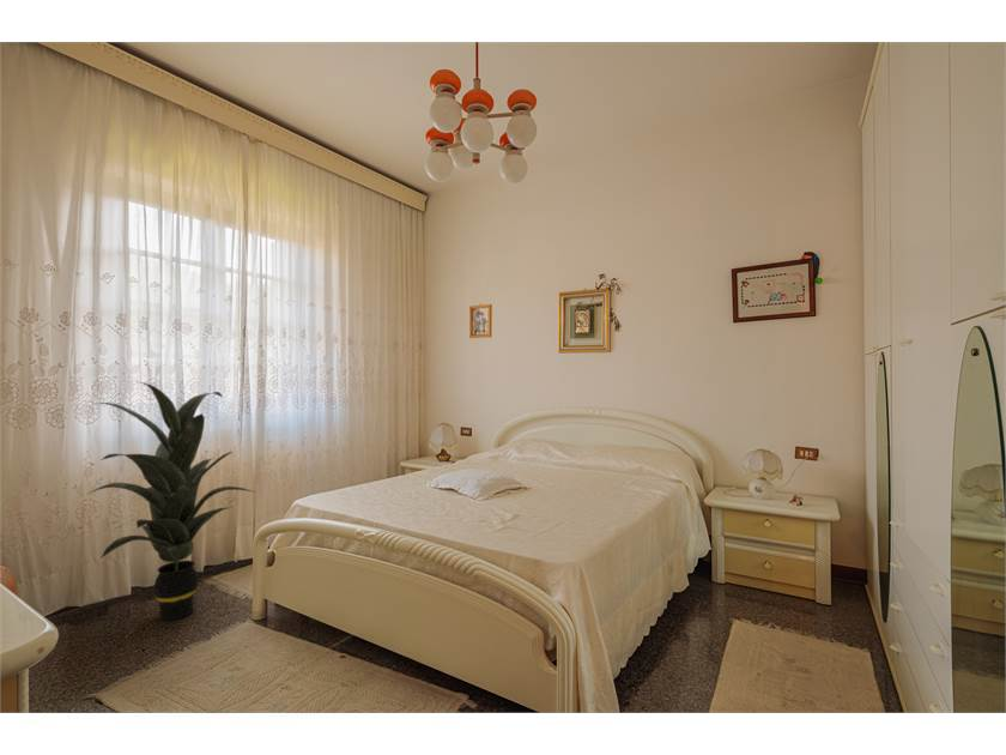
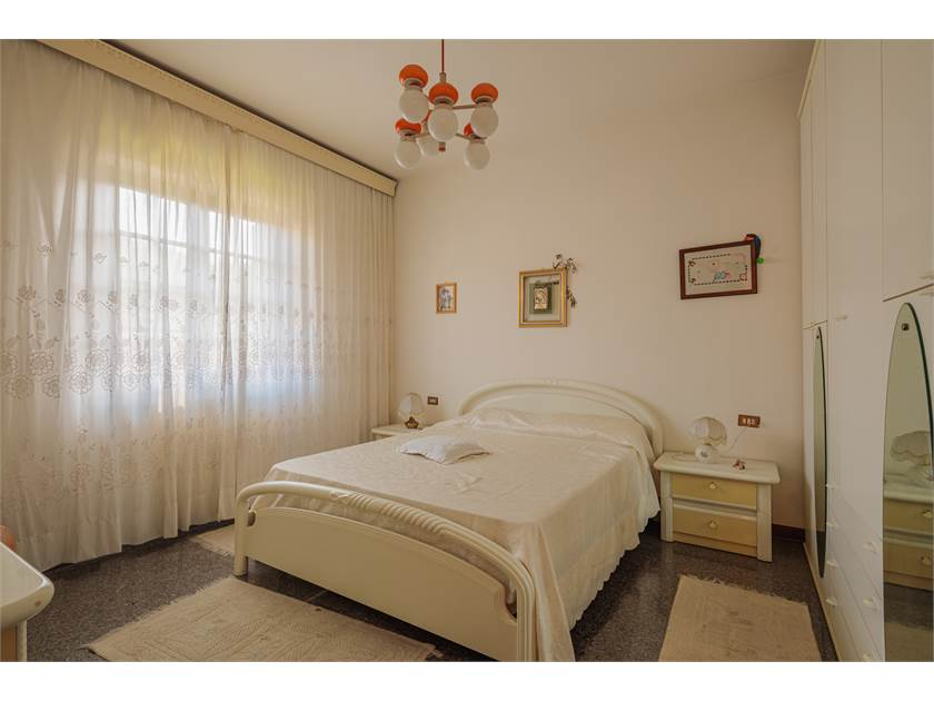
- indoor plant [87,380,257,622]
